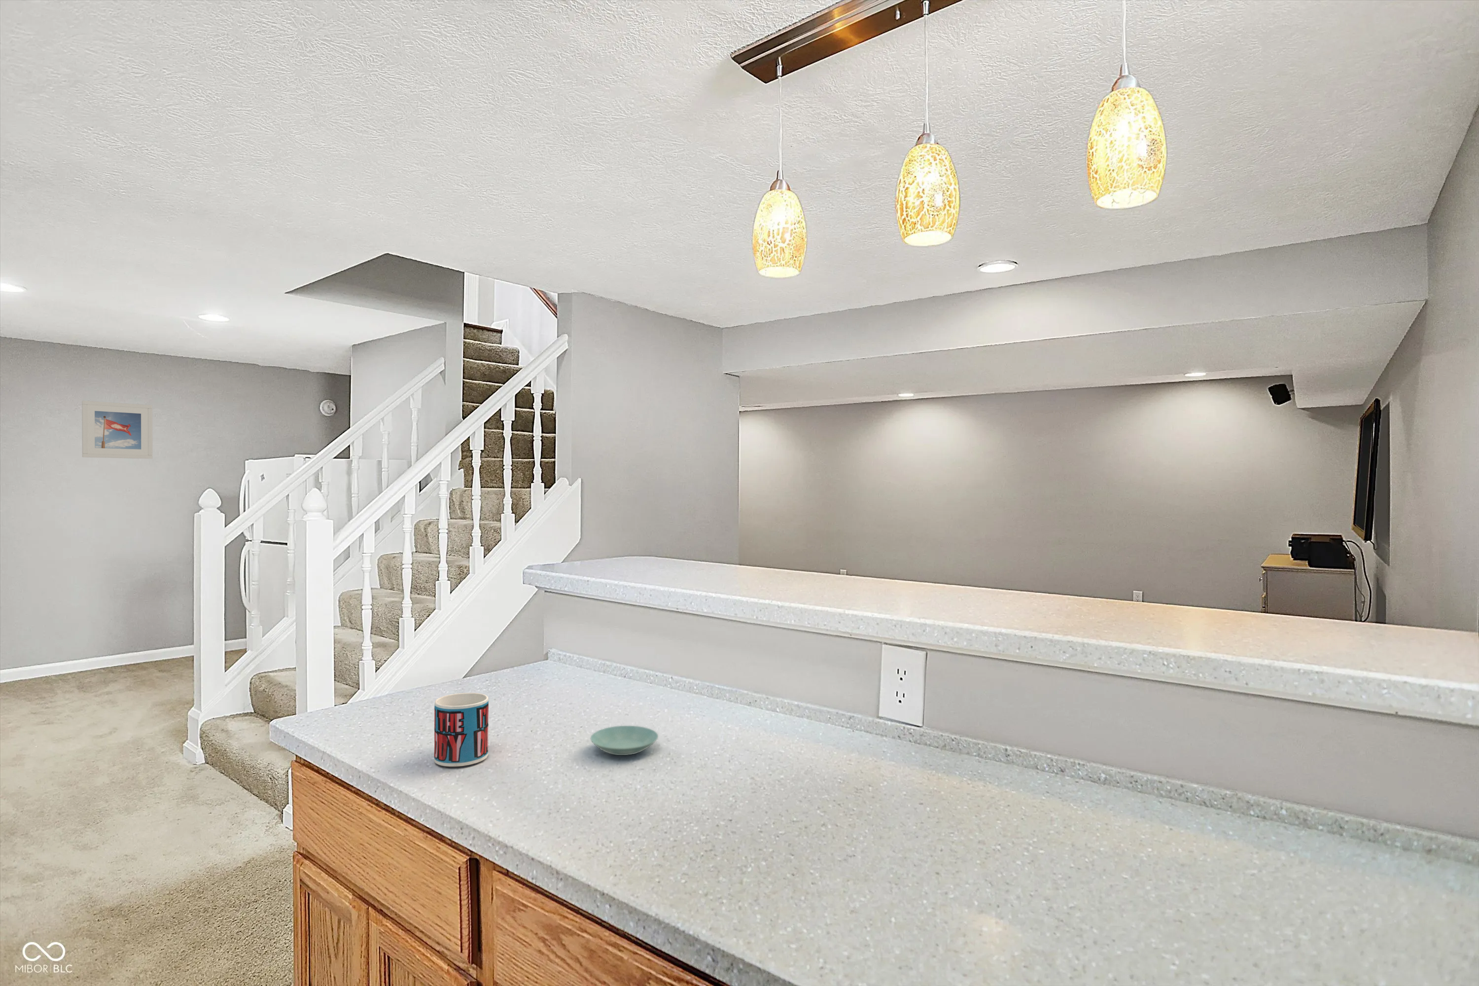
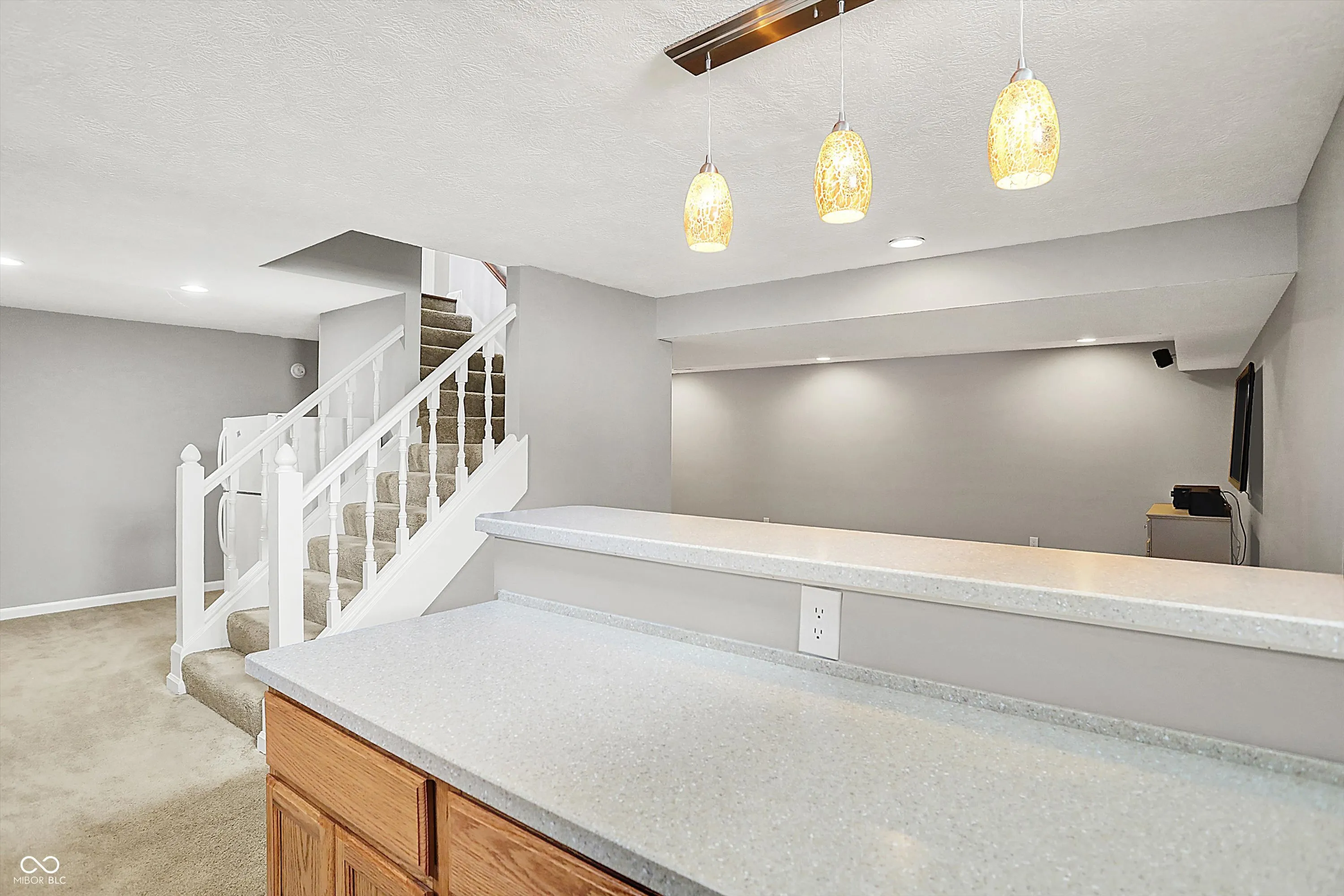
- mug [434,692,489,767]
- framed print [81,401,153,460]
- saucer [590,725,659,756]
